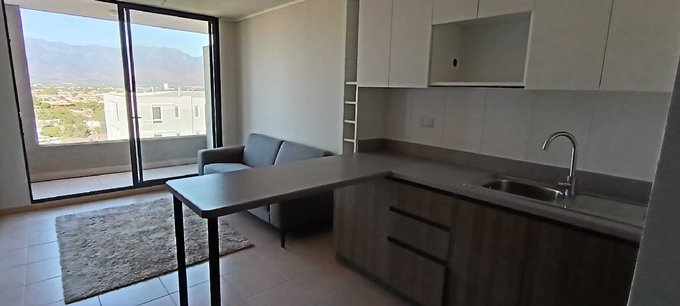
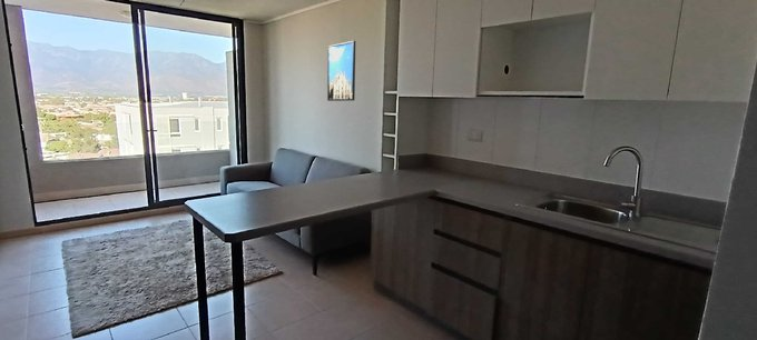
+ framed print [326,40,356,102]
